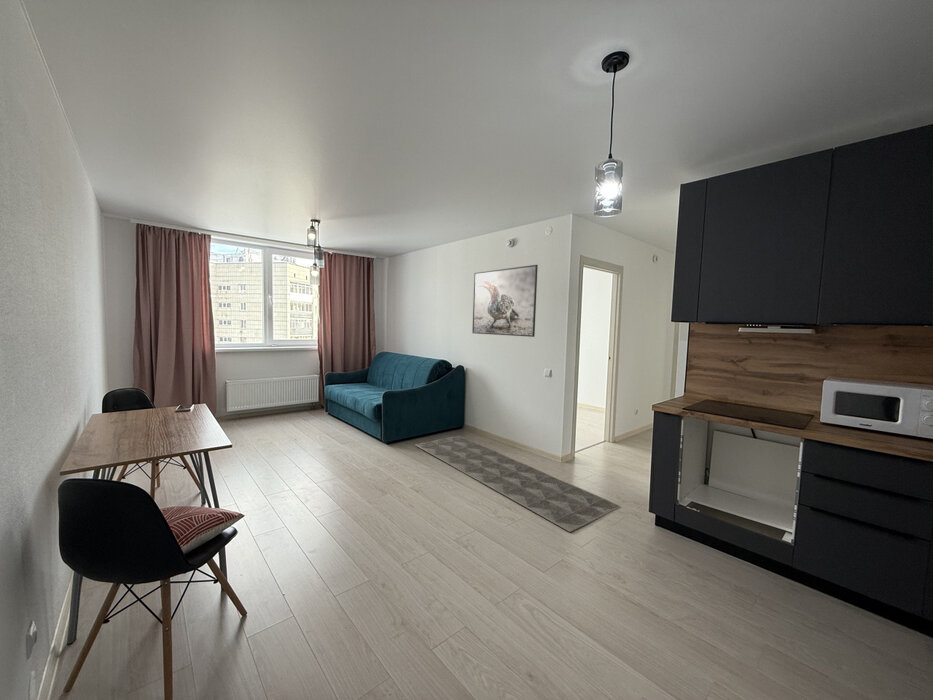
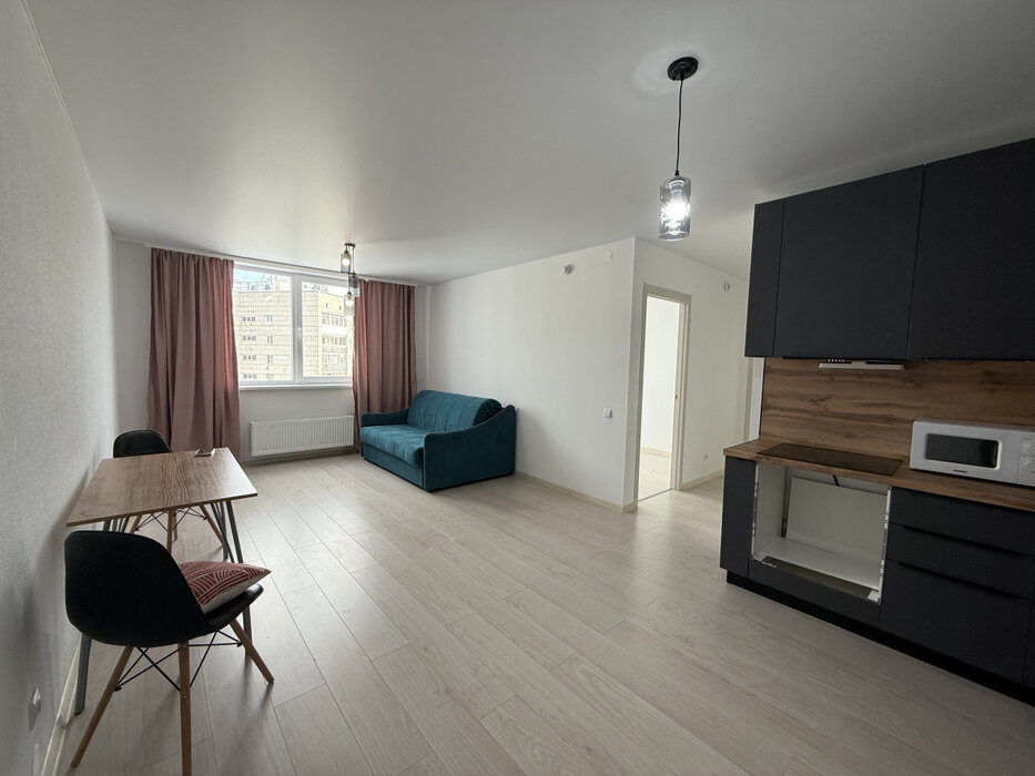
- rug [414,435,621,533]
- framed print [471,264,539,338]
